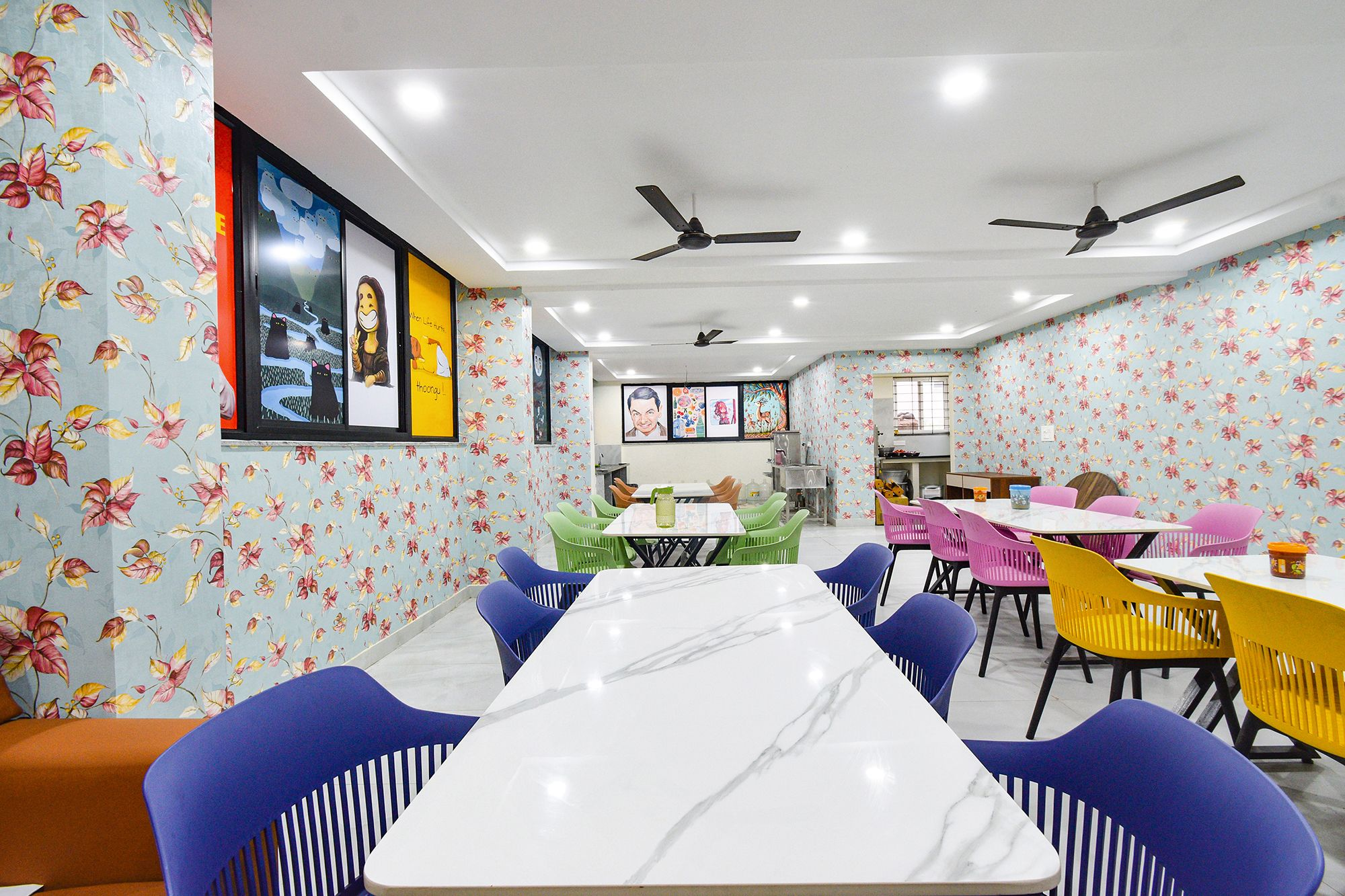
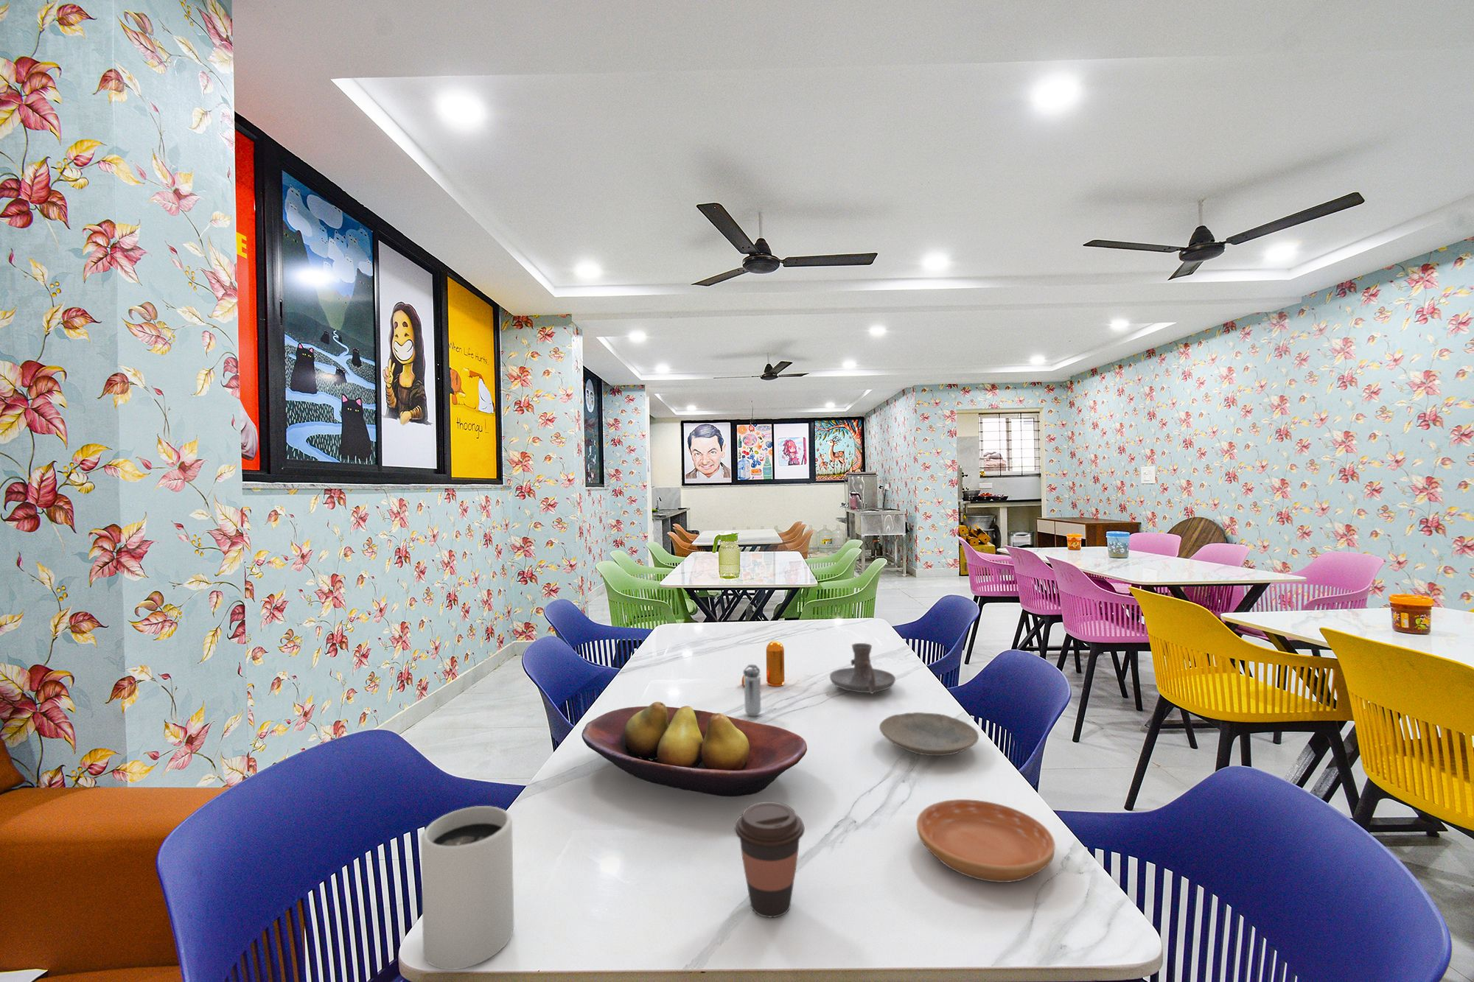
+ coffee cup [733,801,805,918]
+ pepper shaker [742,640,785,686]
+ shaker [743,664,762,717]
+ plate [879,711,980,756]
+ mug [421,806,514,970]
+ candle holder [830,642,896,695]
+ fruit bowl [581,701,808,797]
+ saucer [916,799,1055,883]
